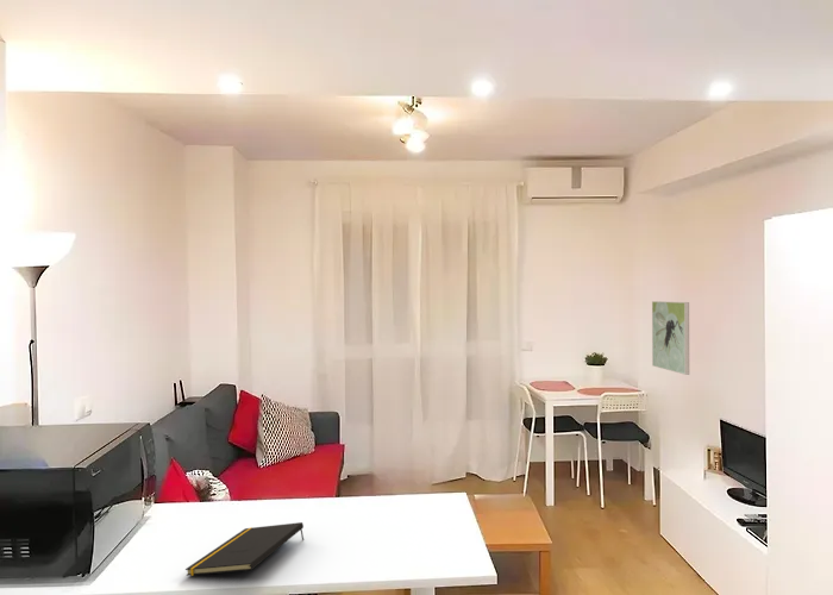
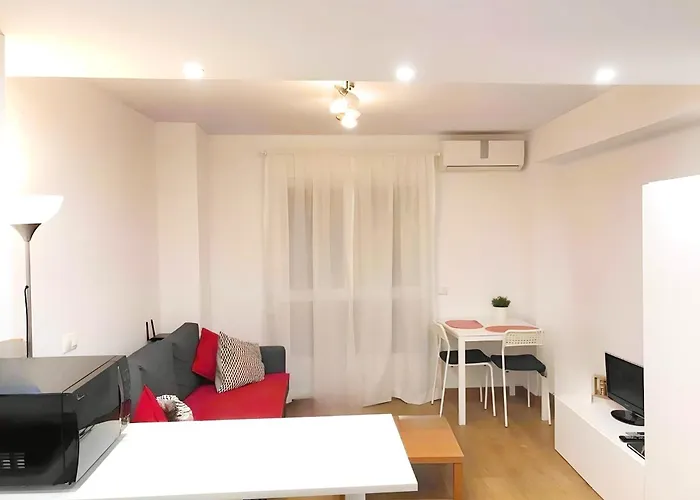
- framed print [651,300,690,376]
- notepad [184,521,305,577]
